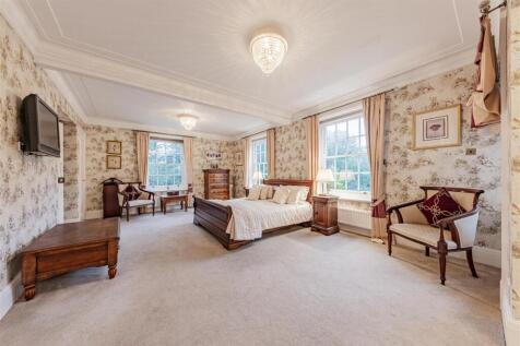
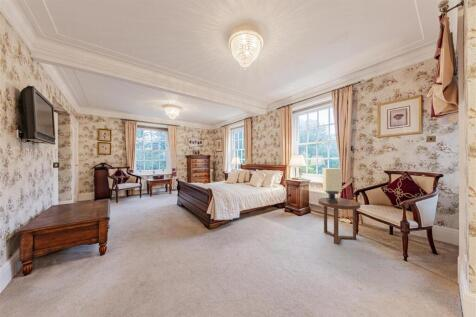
+ table lamp [322,167,343,203]
+ side table [317,197,361,245]
